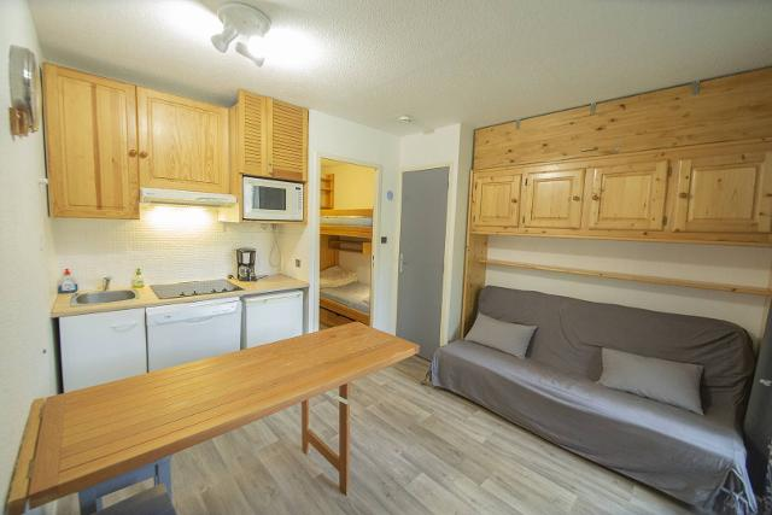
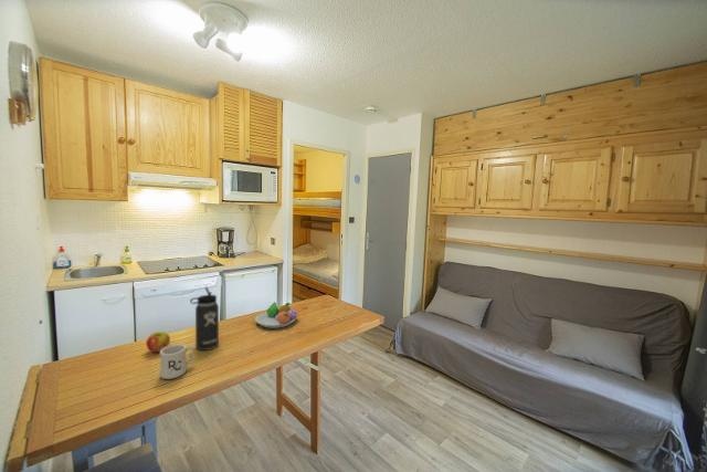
+ mug [159,343,197,380]
+ fruit bowl [254,302,298,329]
+ apple [145,331,171,354]
+ thermos bottle [189,286,220,352]
